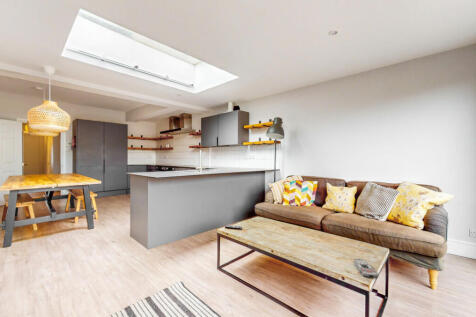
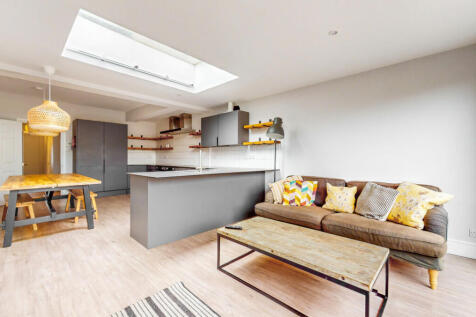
- remote control [353,258,379,279]
